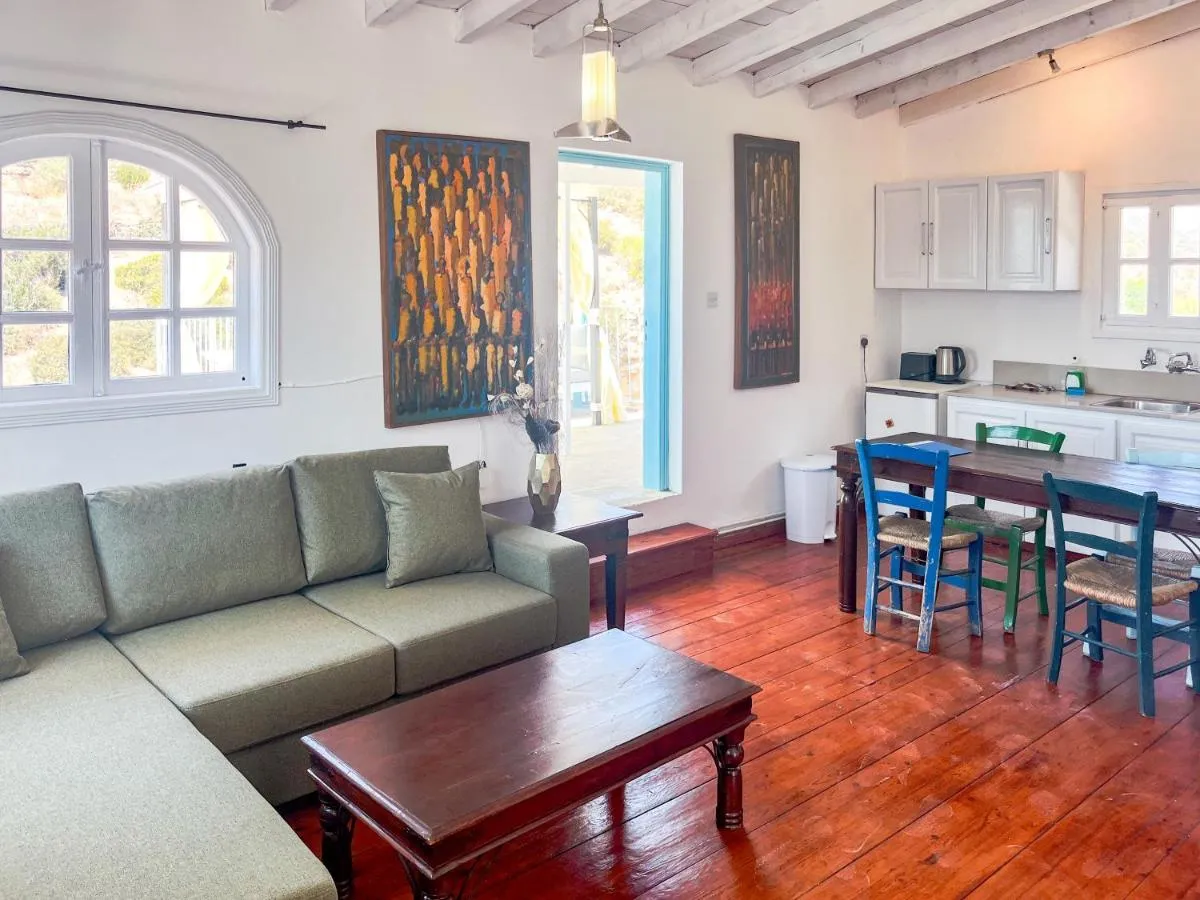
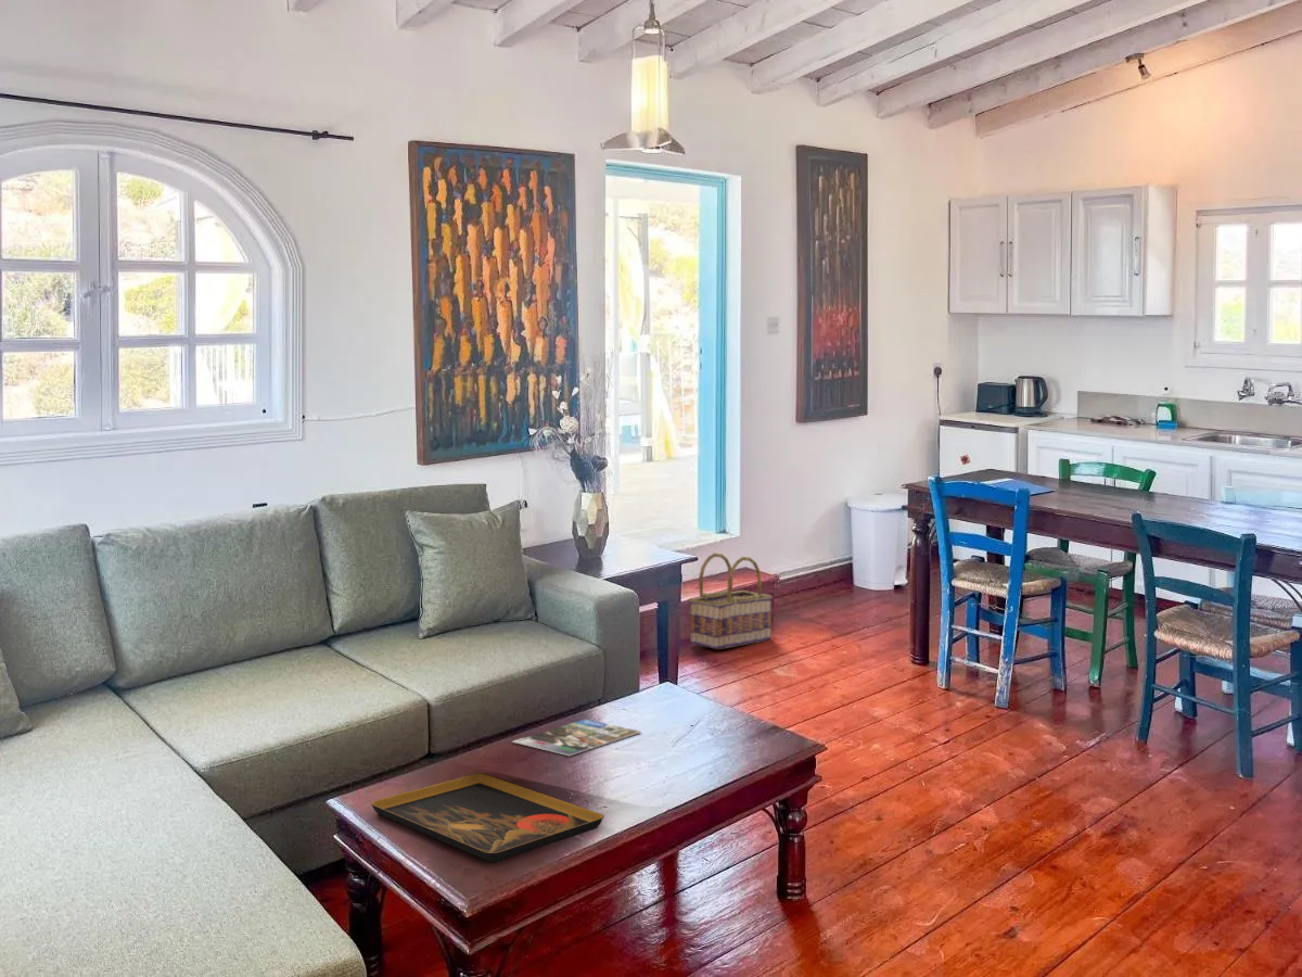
+ magazine [511,719,642,757]
+ basket [688,553,774,650]
+ decorative tray [370,773,605,864]
